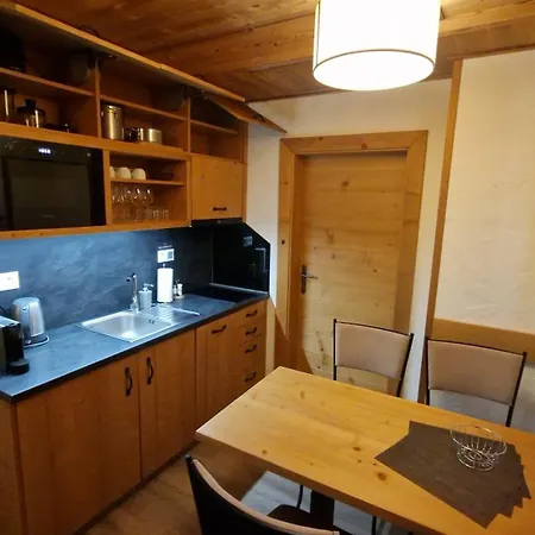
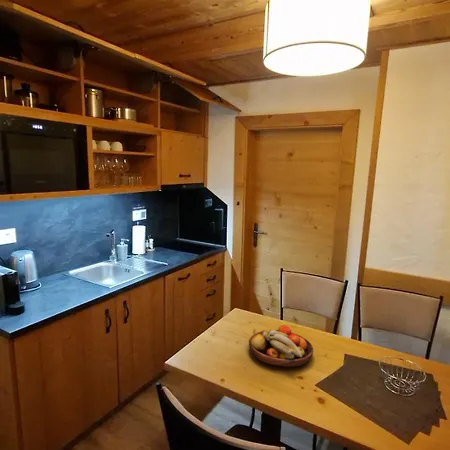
+ fruit bowl [248,324,314,368]
